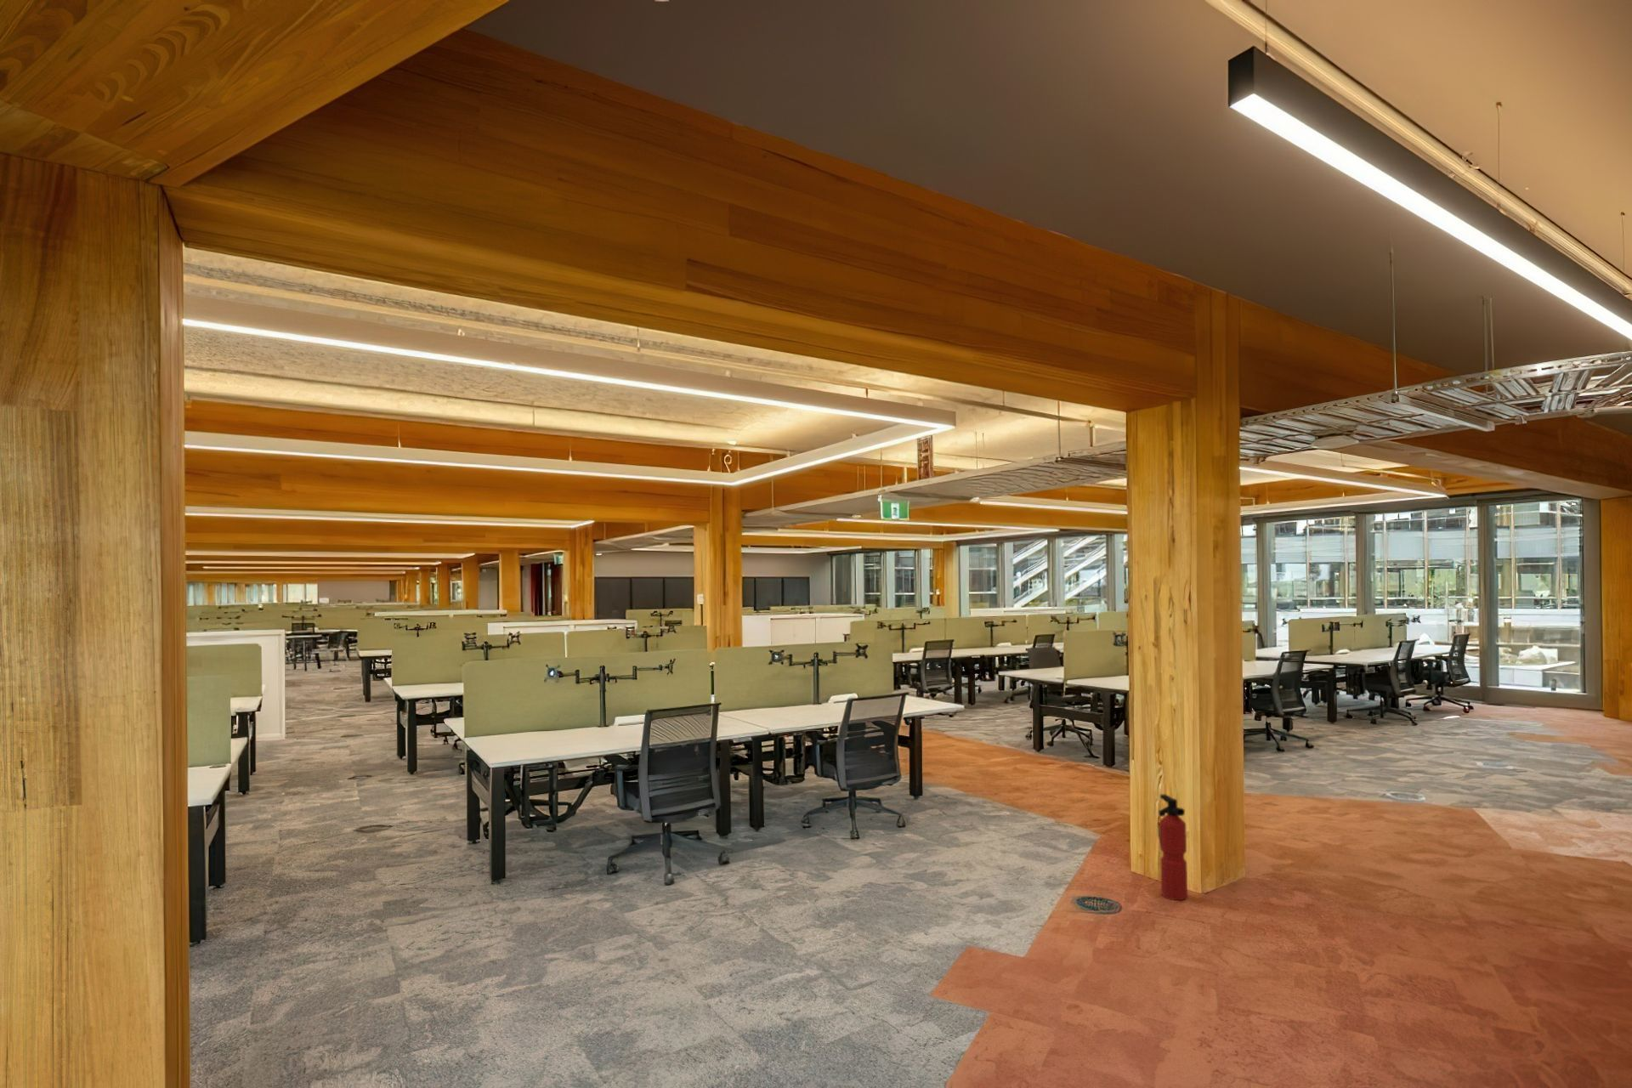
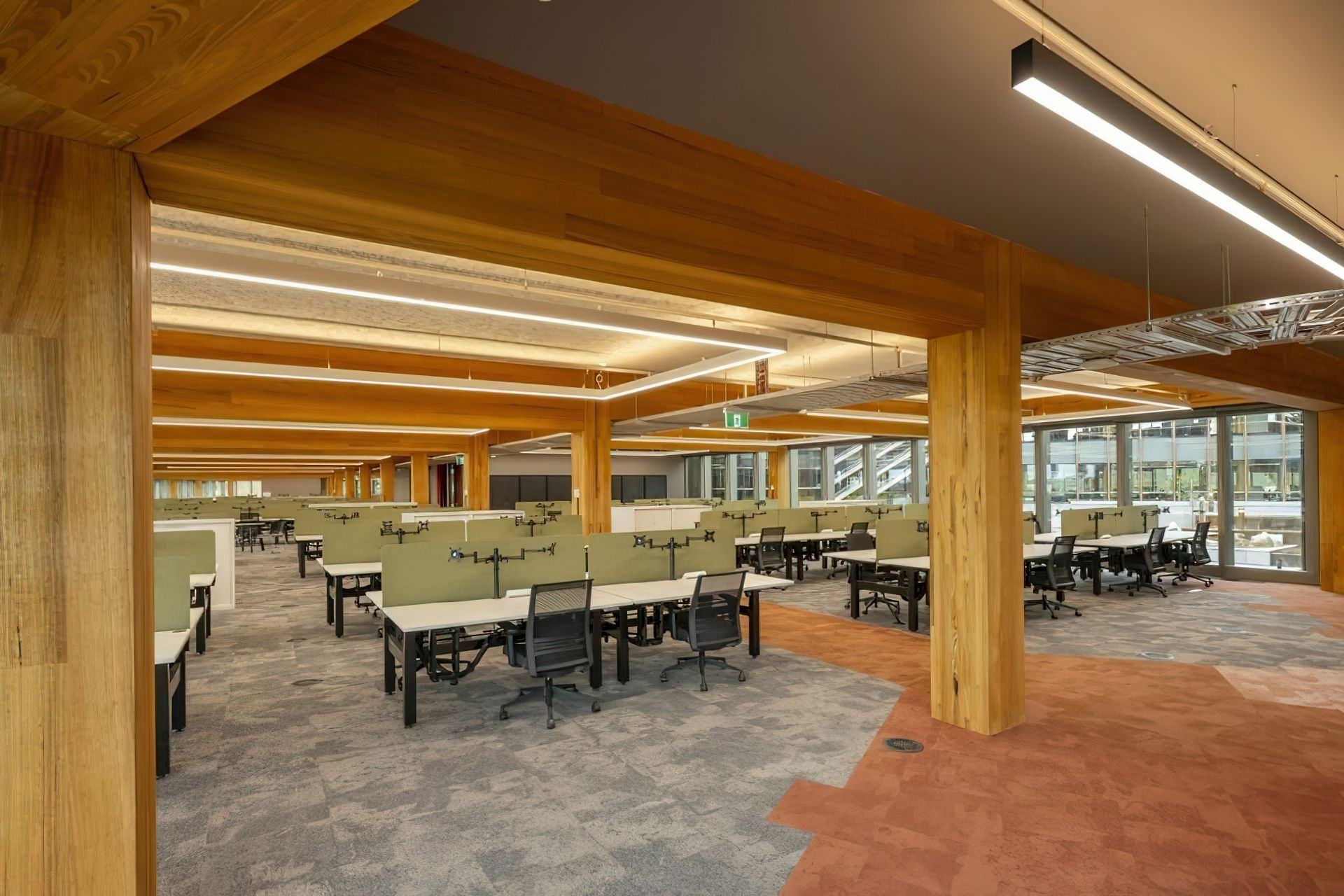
- fire extinguisher [1157,793,1189,901]
